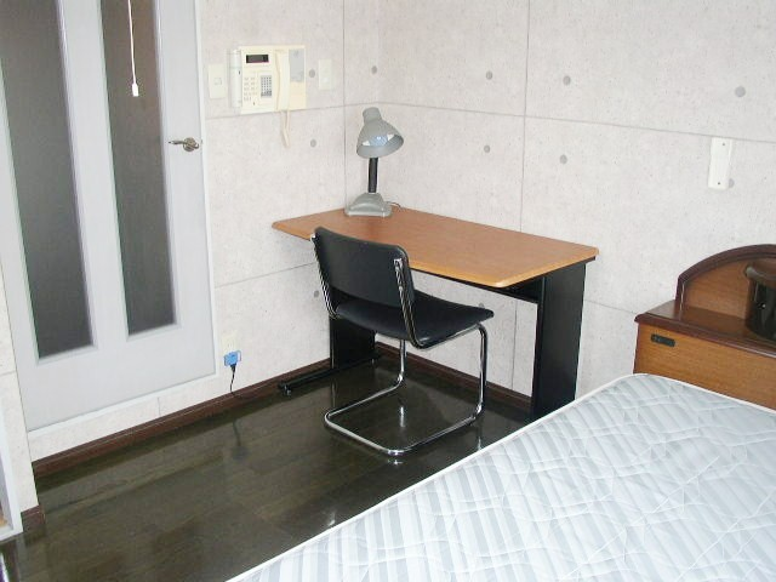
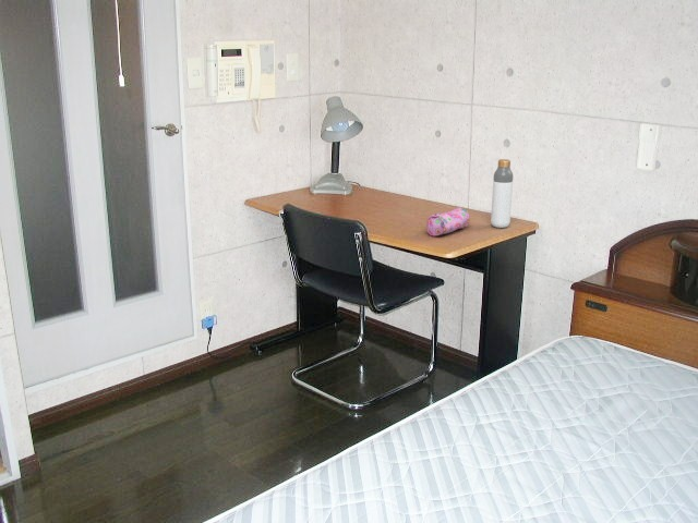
+ bottle [490,158,514,229]
+ pencil case [425,206,471,236]
